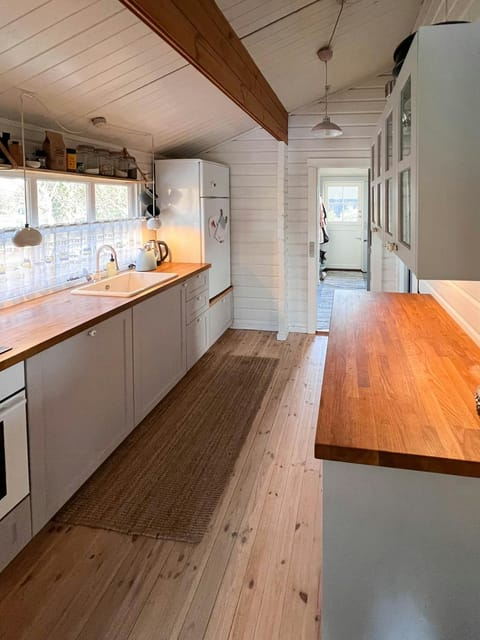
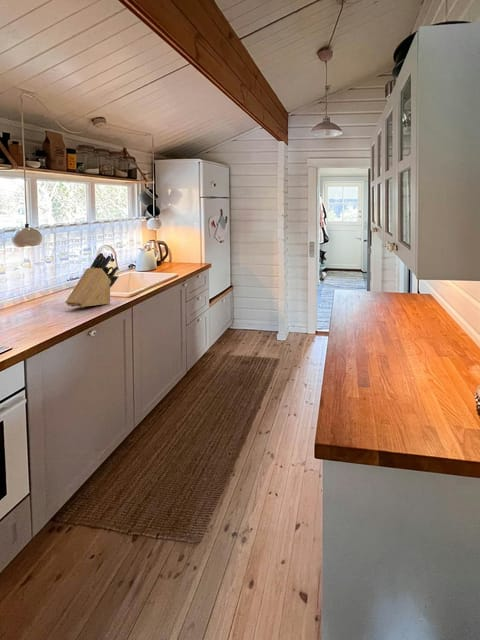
+ knife block [65,252,119,308]
